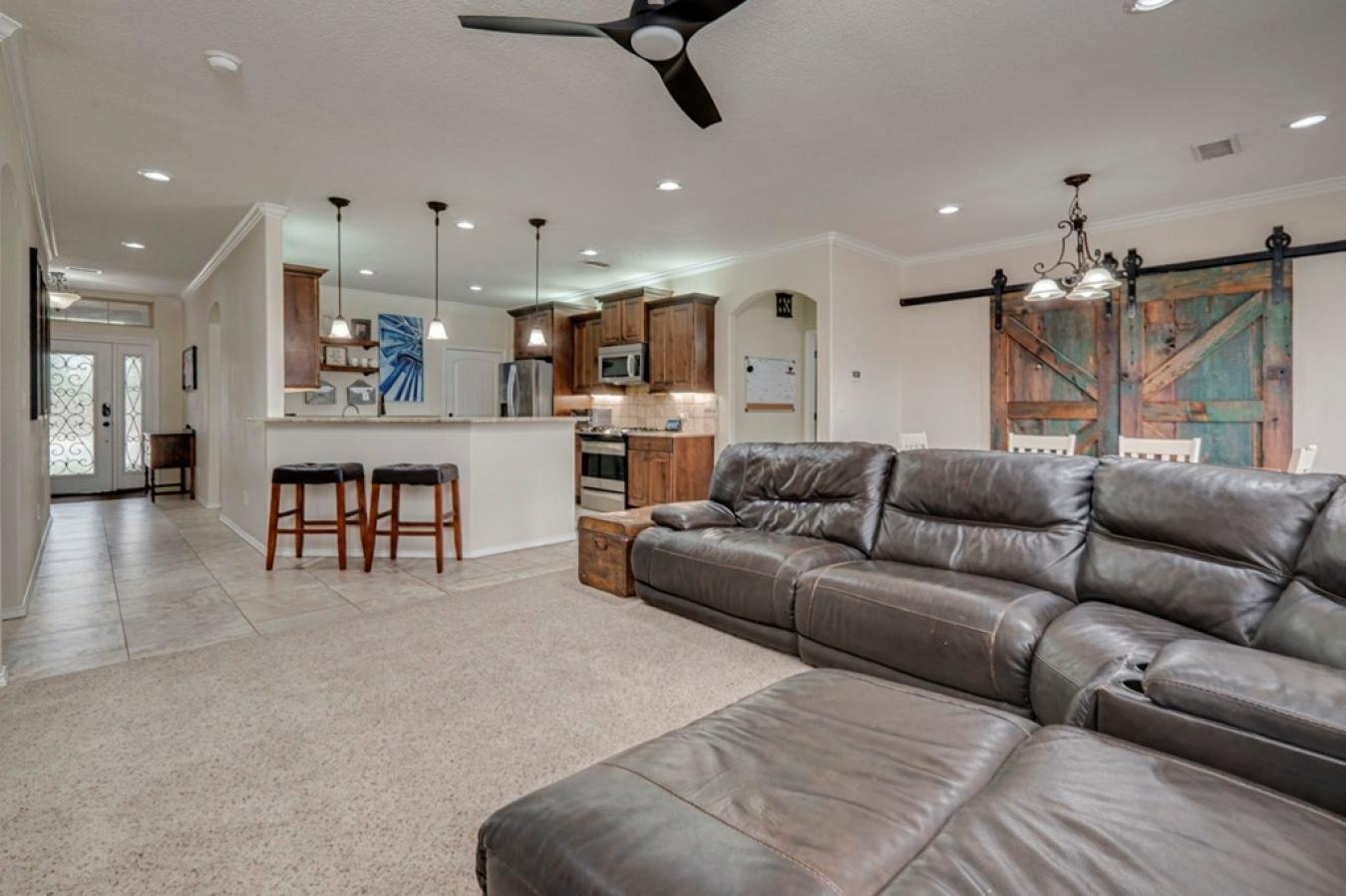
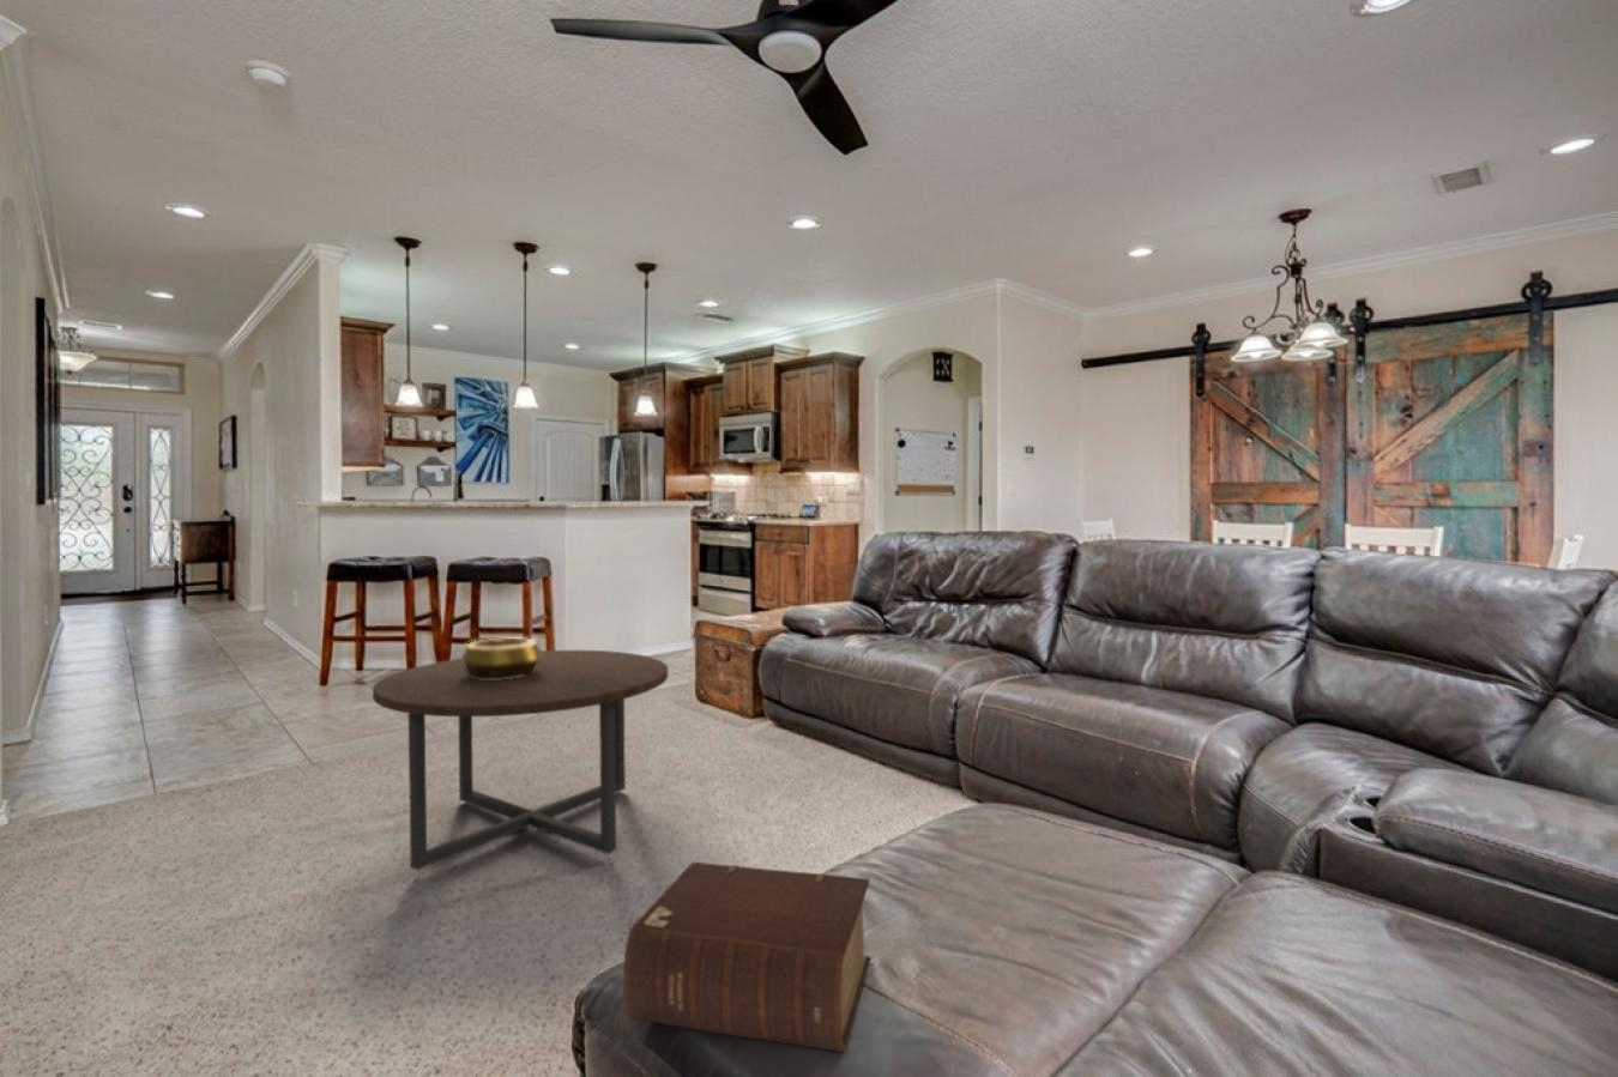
+ bible [621,861,873,1053]
+ coffee table [371,649,668,876]
+ decorative bowl [460,637,543,680]
